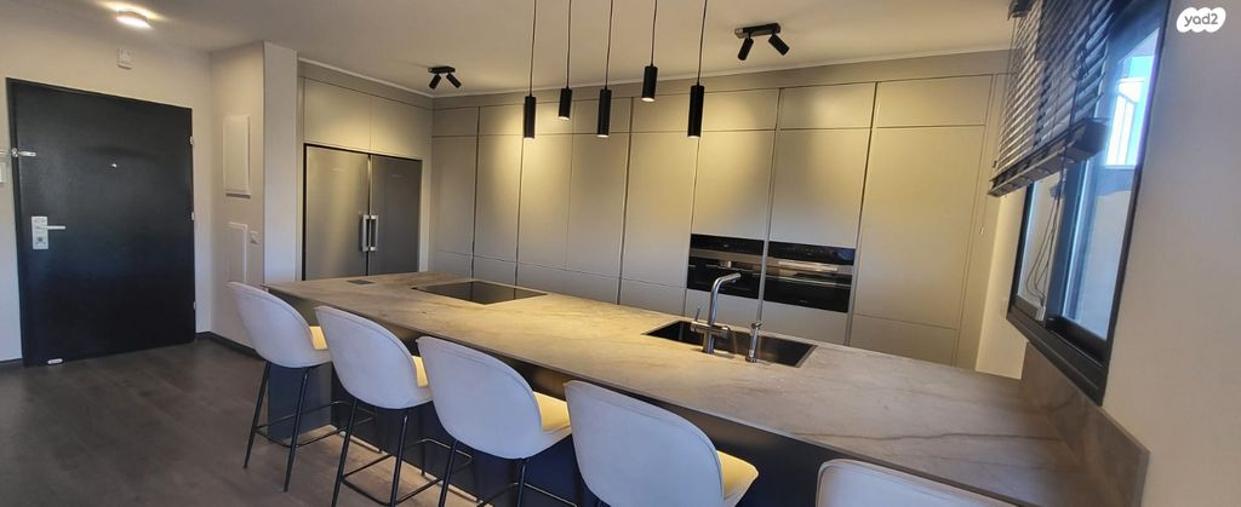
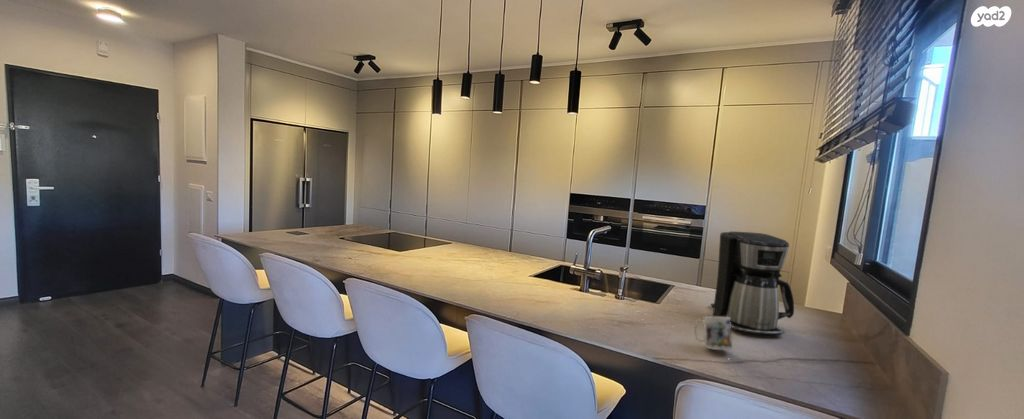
+ coffee maker [710,231,795,336]
+ mug [693,315,733,351]
